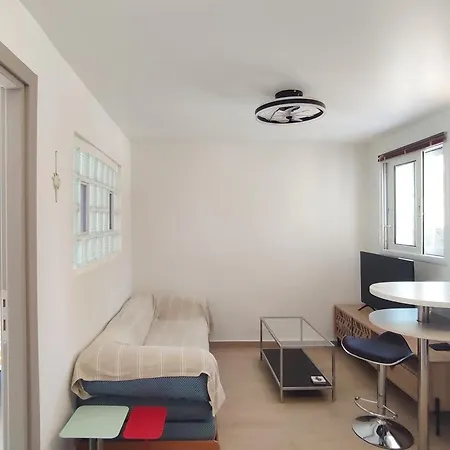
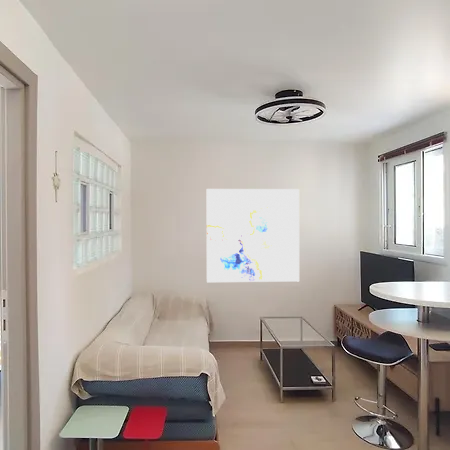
+ wall art [206,188,300,283]
